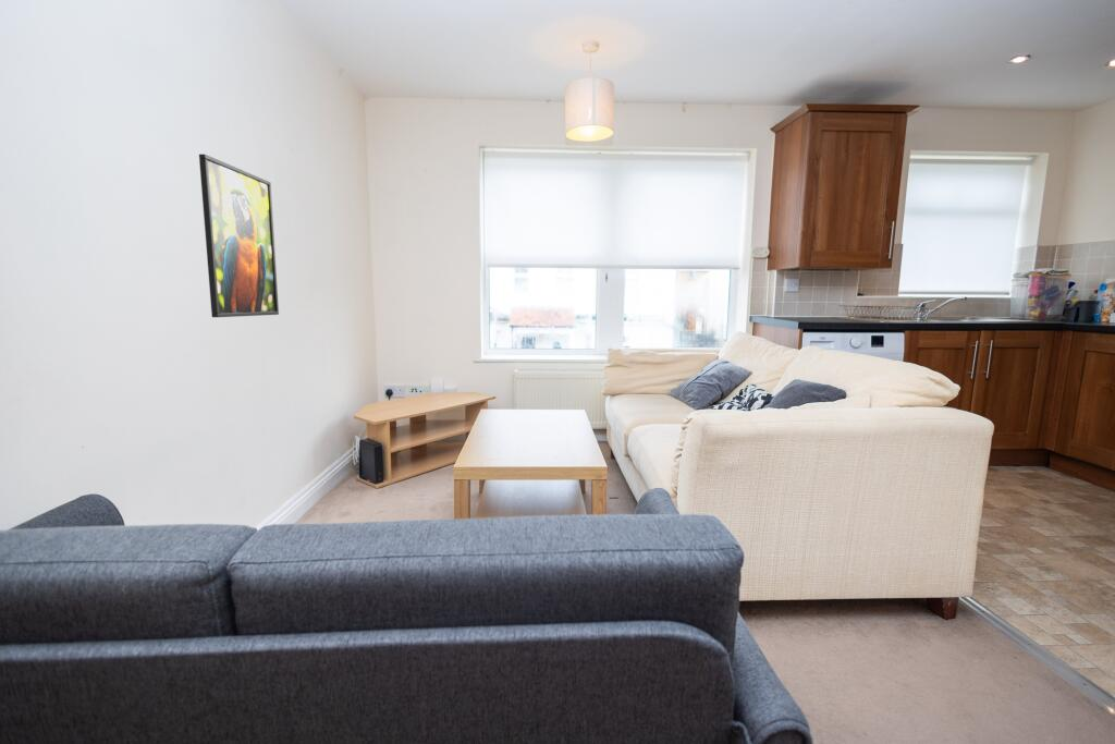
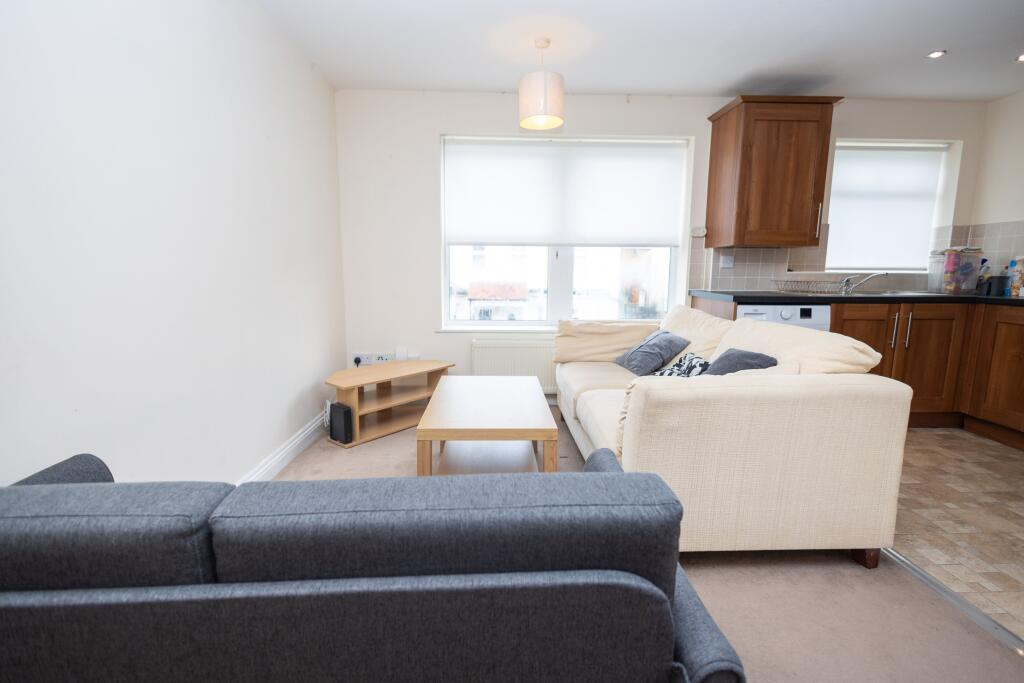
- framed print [198,154,280,318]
